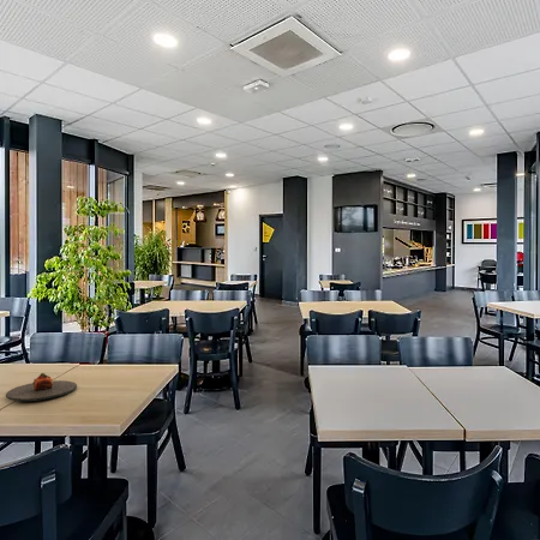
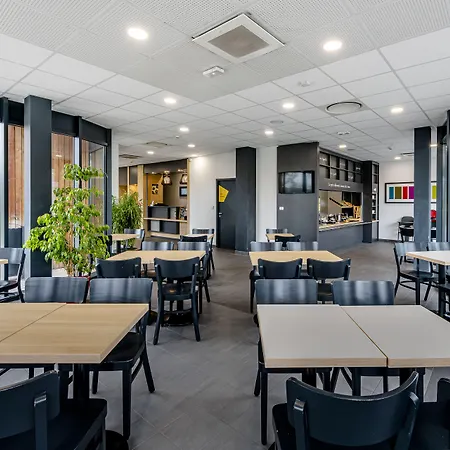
- plate [5,372,78,402]
